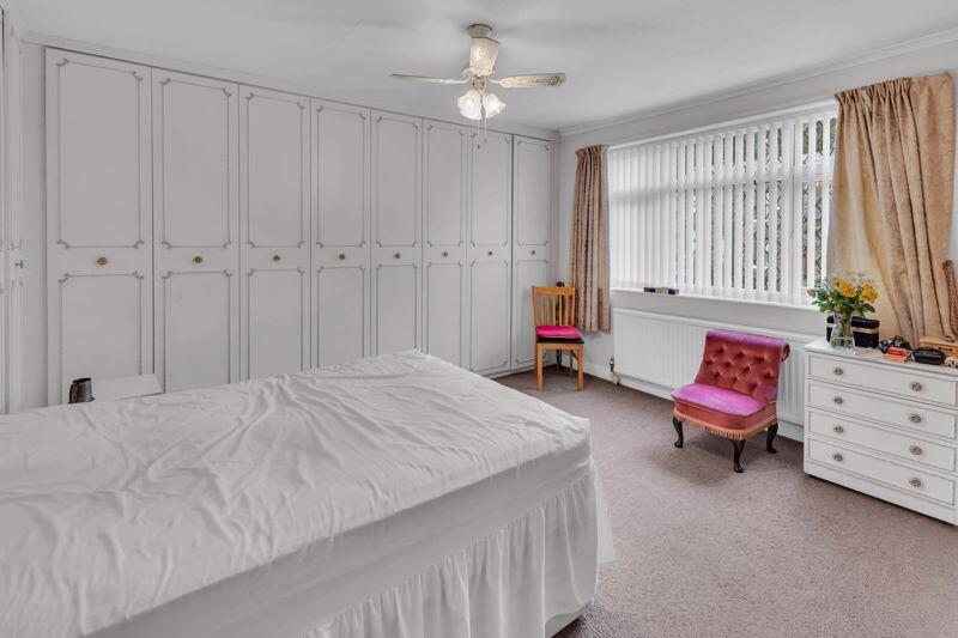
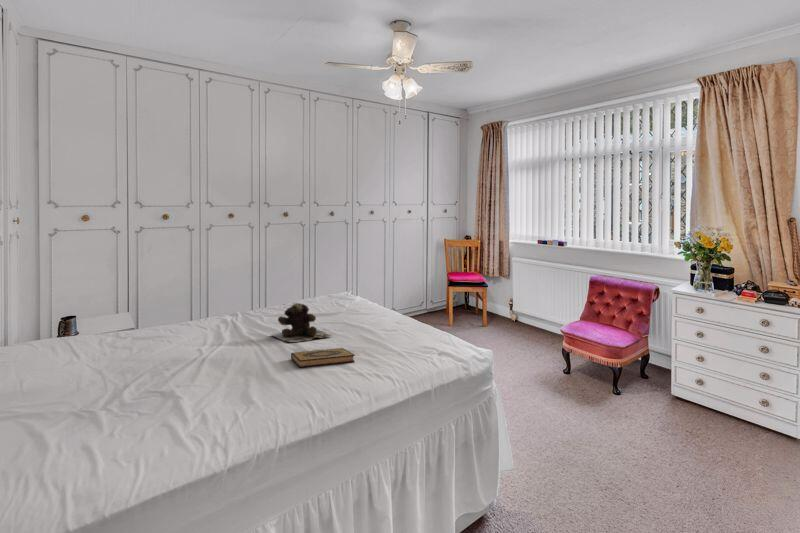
+ teddy bear [270,302,333,343]
+ hardback book [290,347,356,369]
